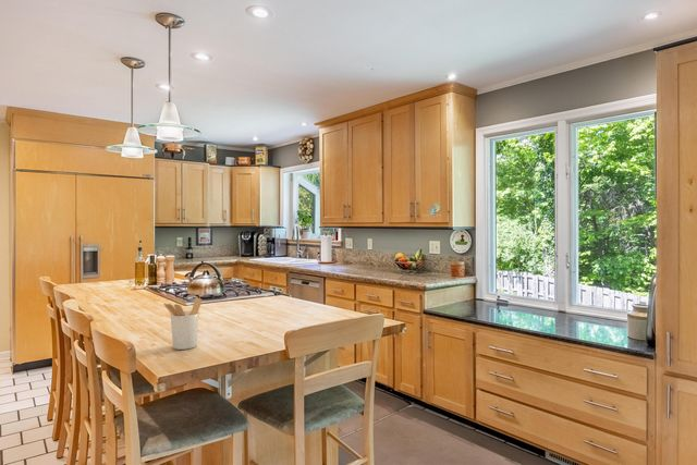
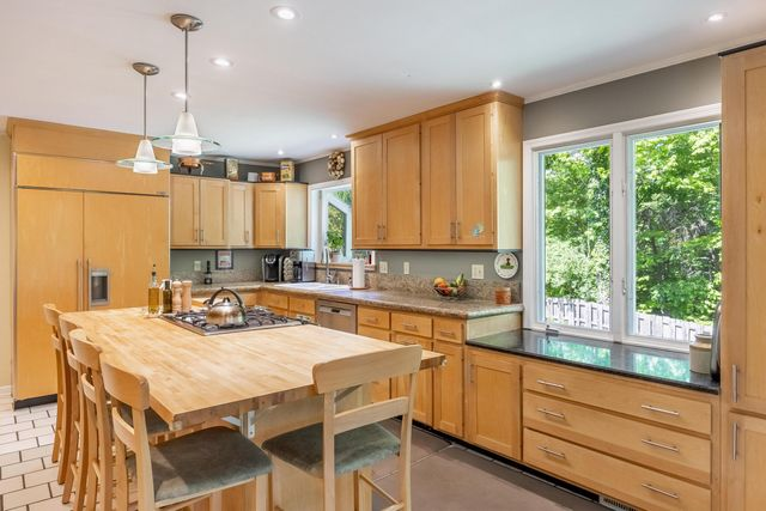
- utensil holder [163,297,203,351]
